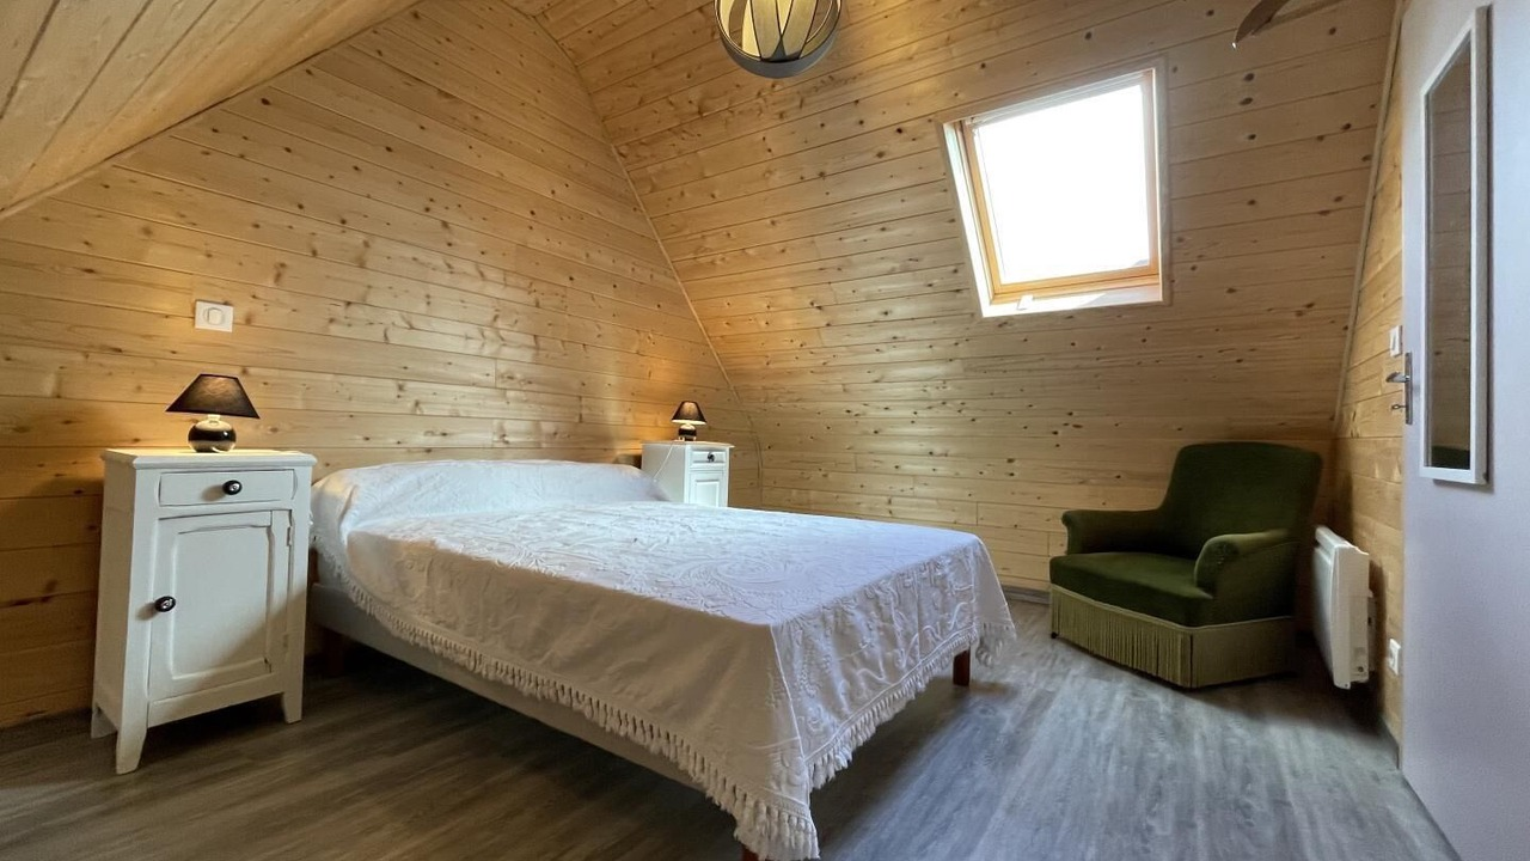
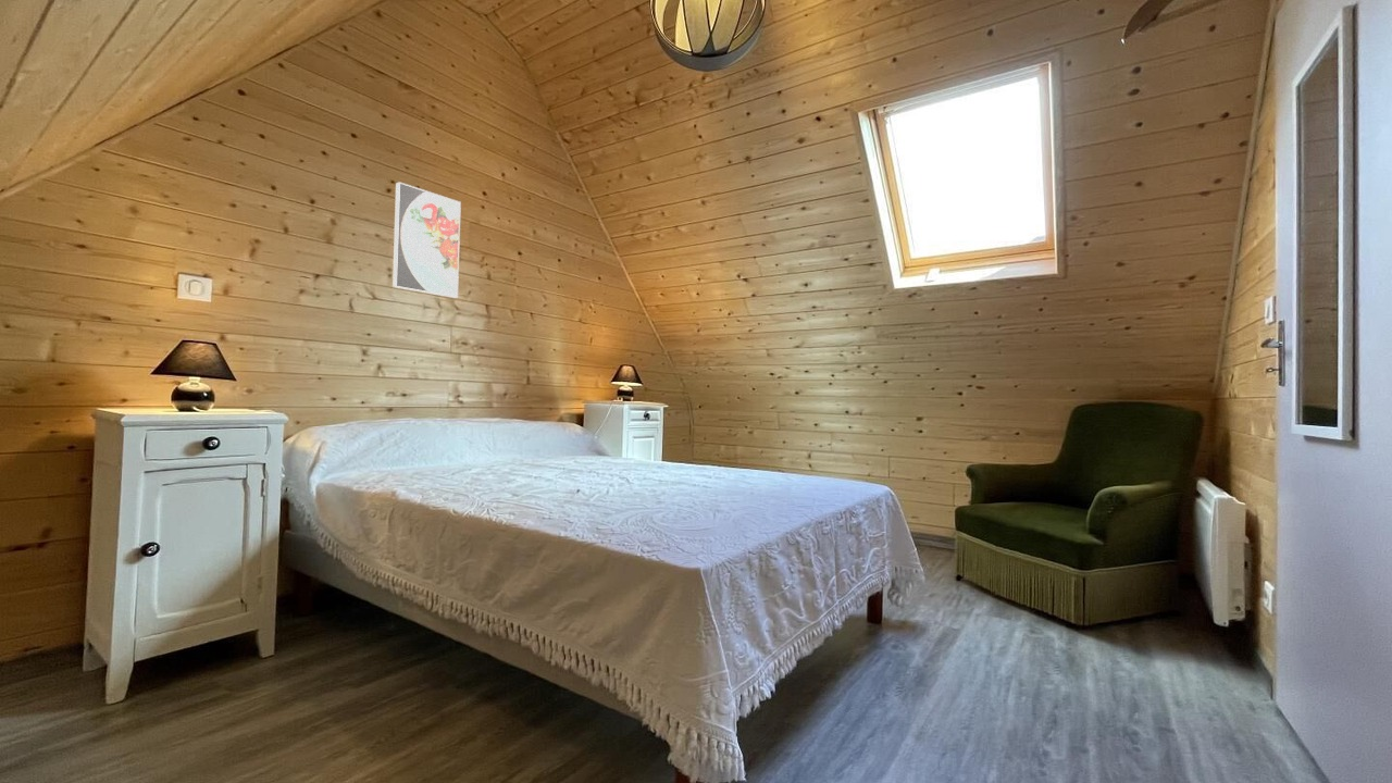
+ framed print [391,181,462,299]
